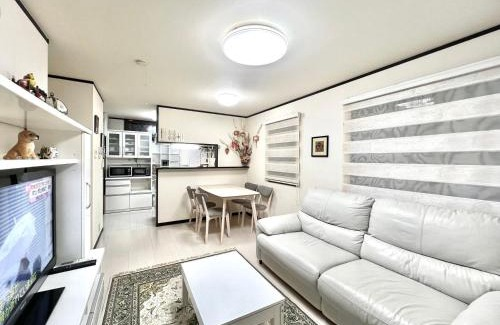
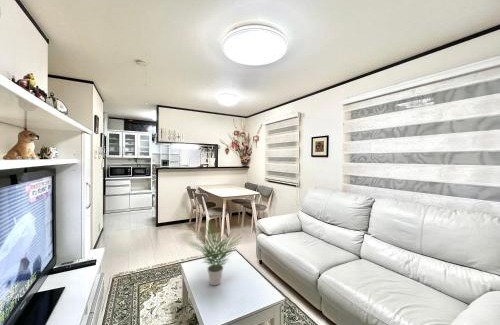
+ potted plant [187,219,244,286]
